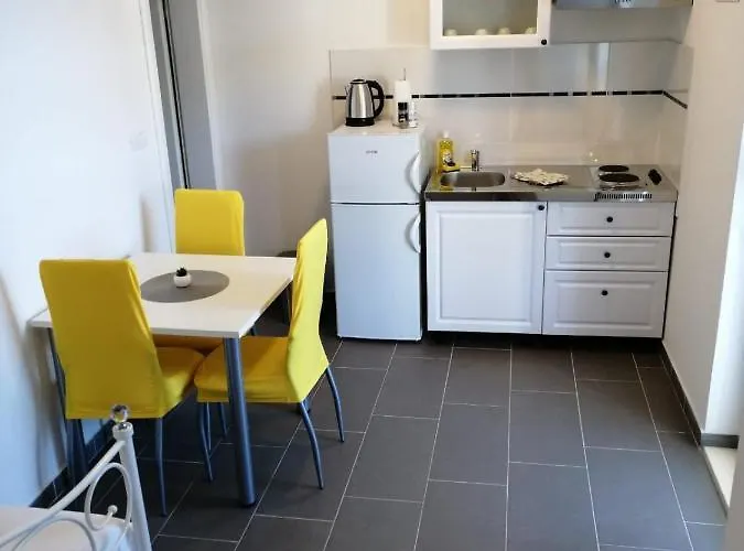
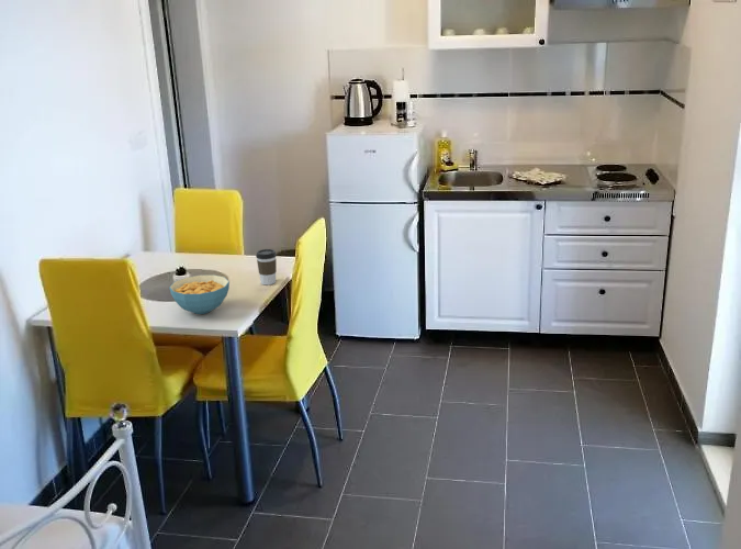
+ coffee cup [255,248,278,285]
+ cereal bowl [168,273,231,315]
